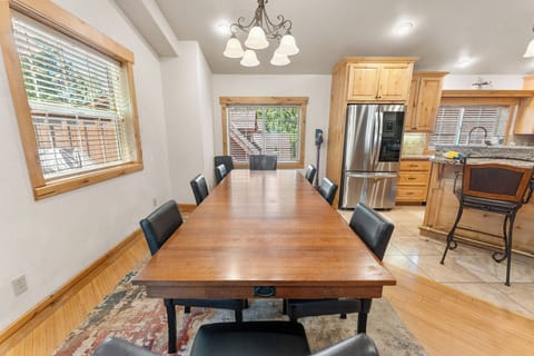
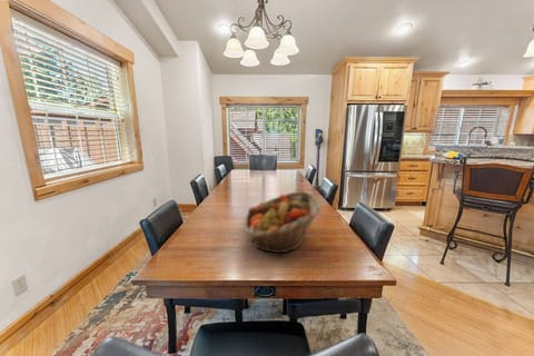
+ fruit basket [243,190,324,255]
